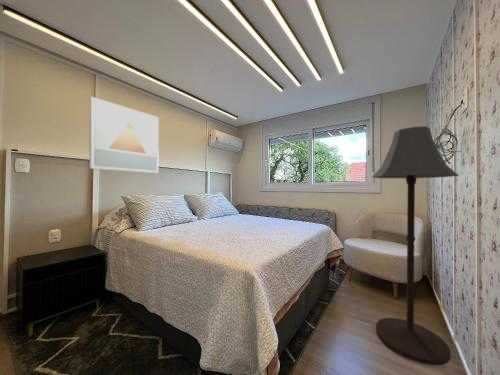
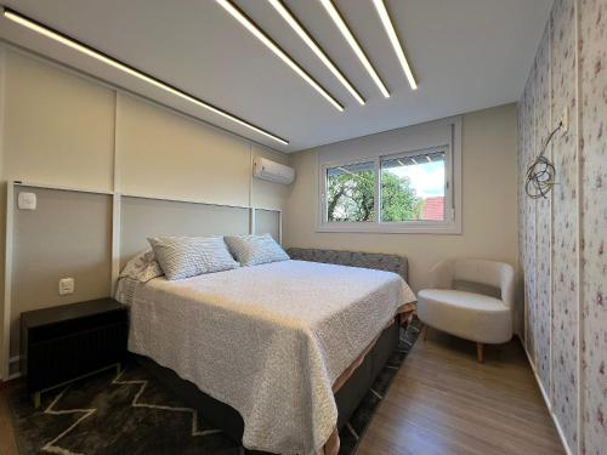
- floor lamp [371,125,460,366]
- wall art [88,96,160,174]
